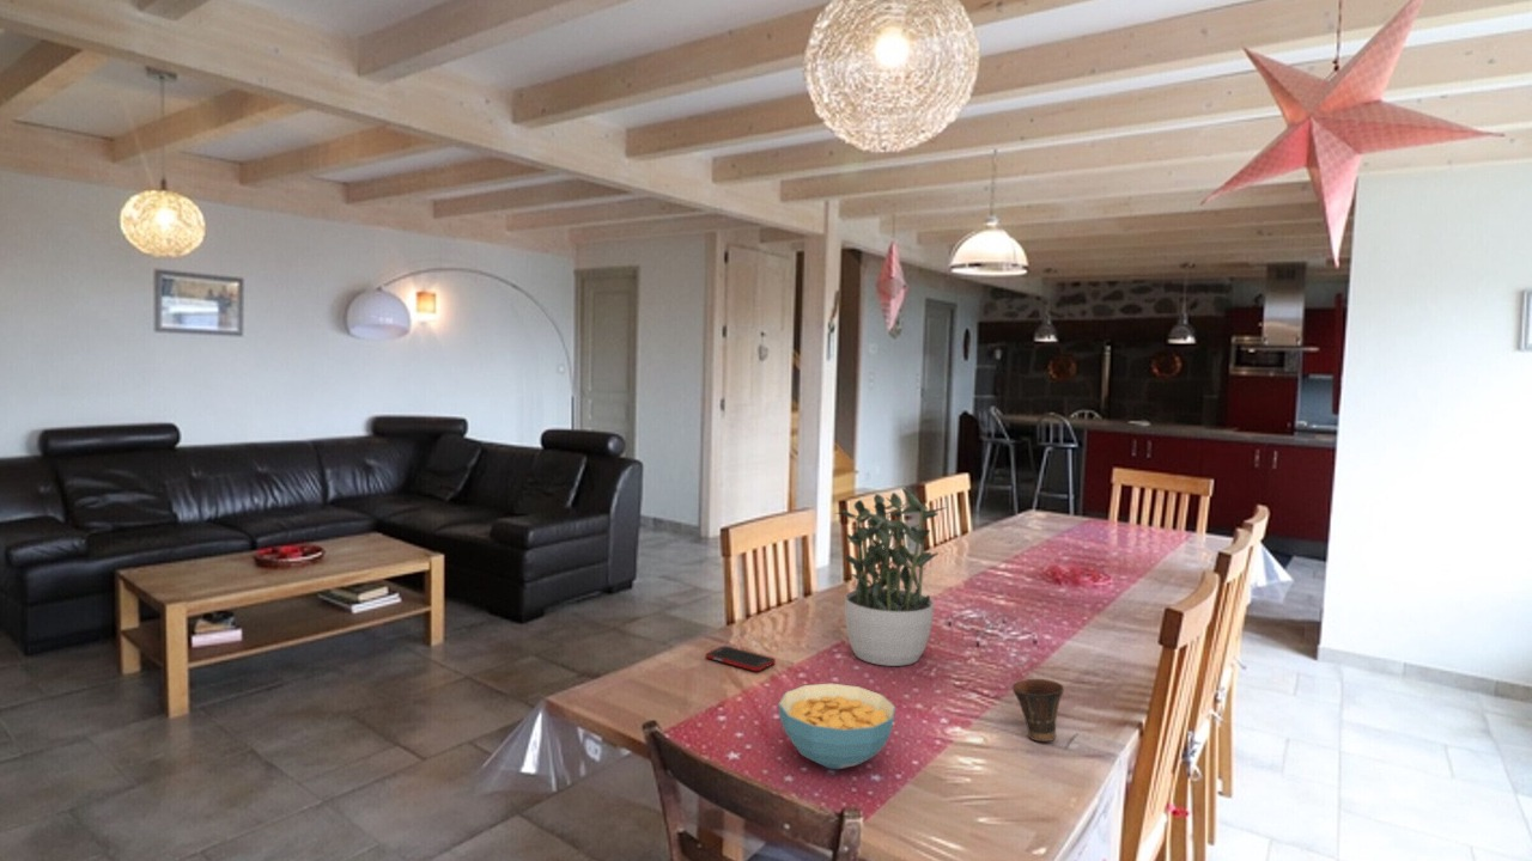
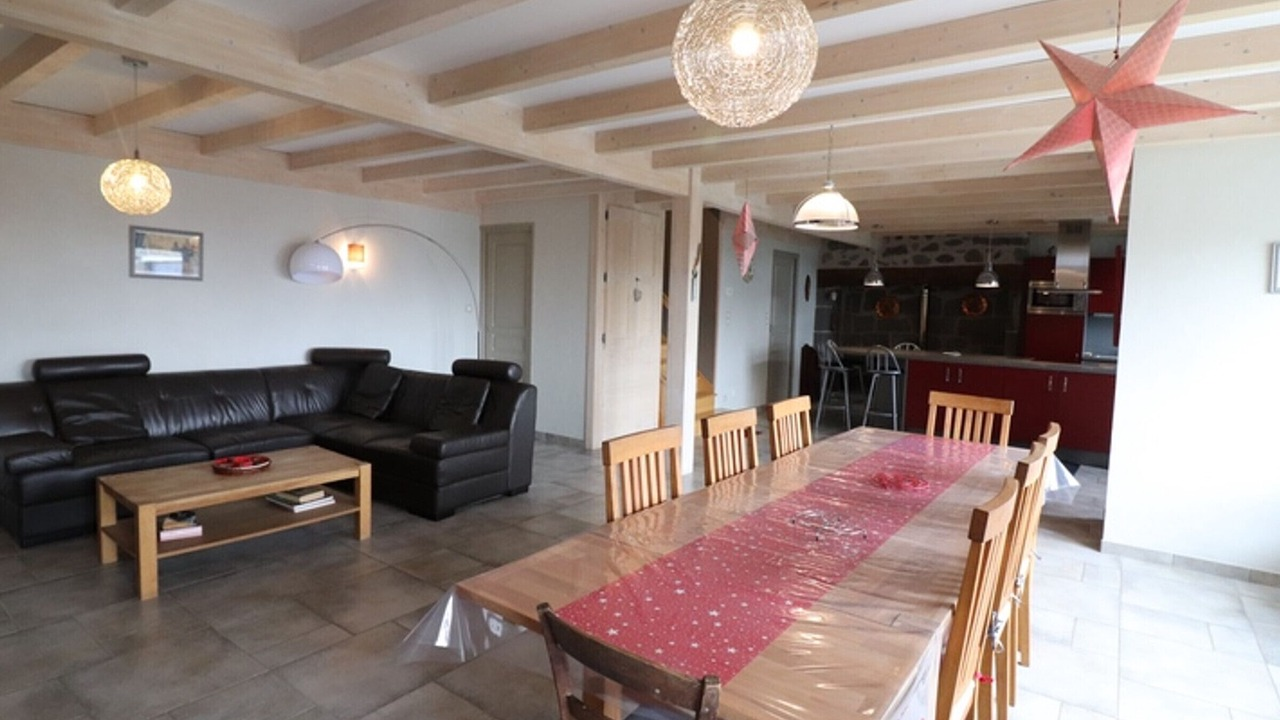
- potted plant [833,487,948,667]
- cell phone [705,645,777,672]
- cup [1011,678,1065,743]
- cereal bowl [777,682,896,770]
